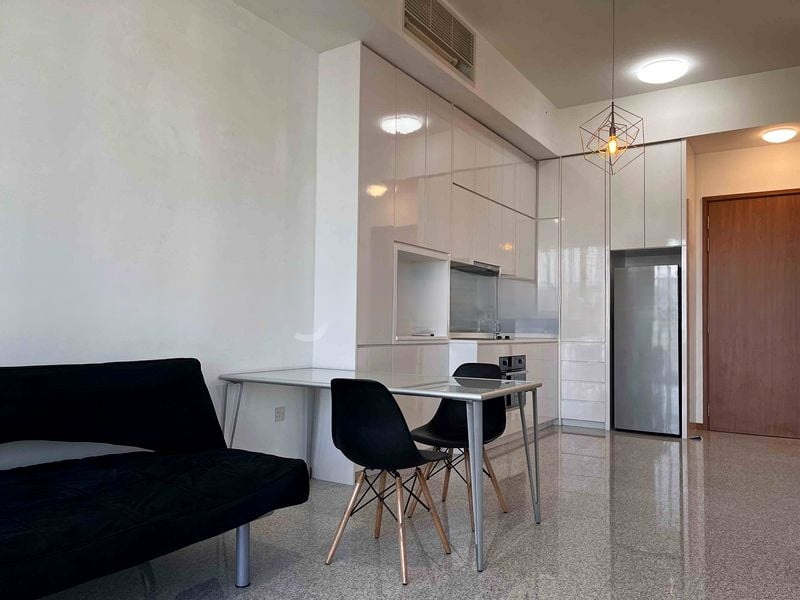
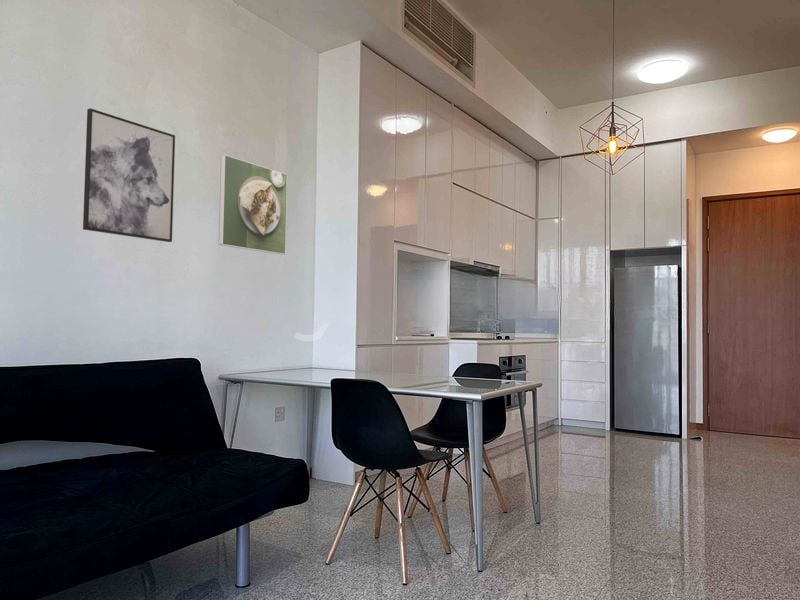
+ wall art [82,107,176,243]
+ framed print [218,154,288,256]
